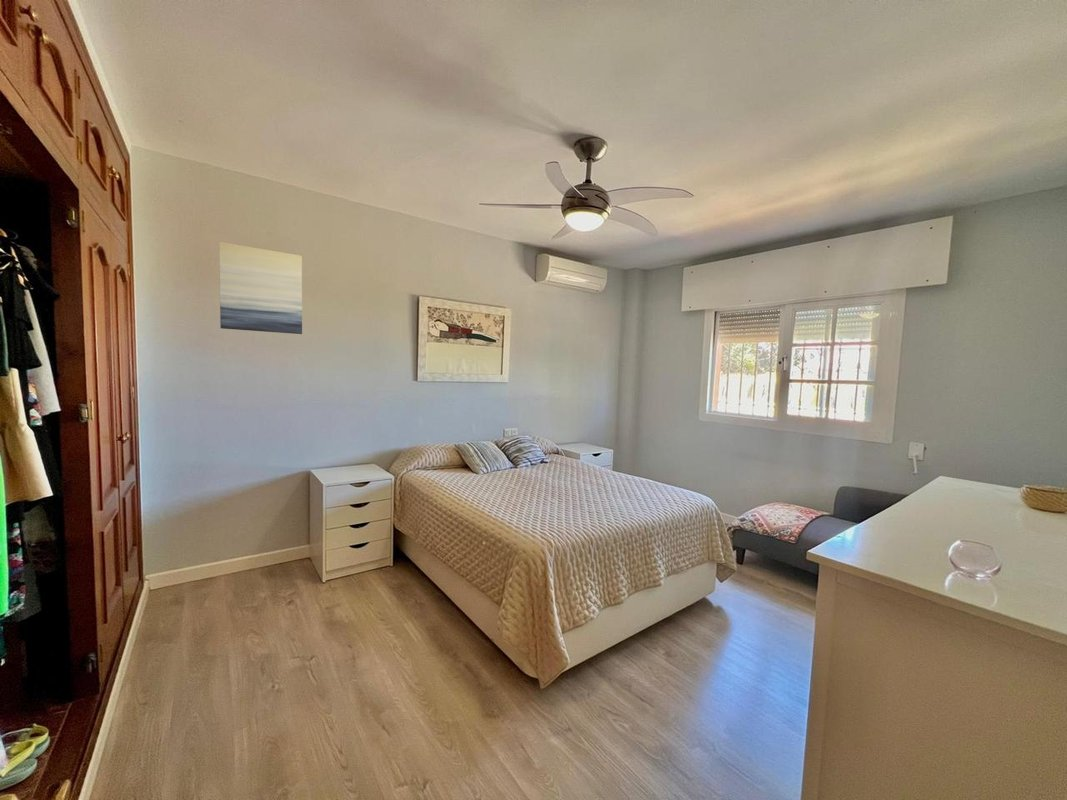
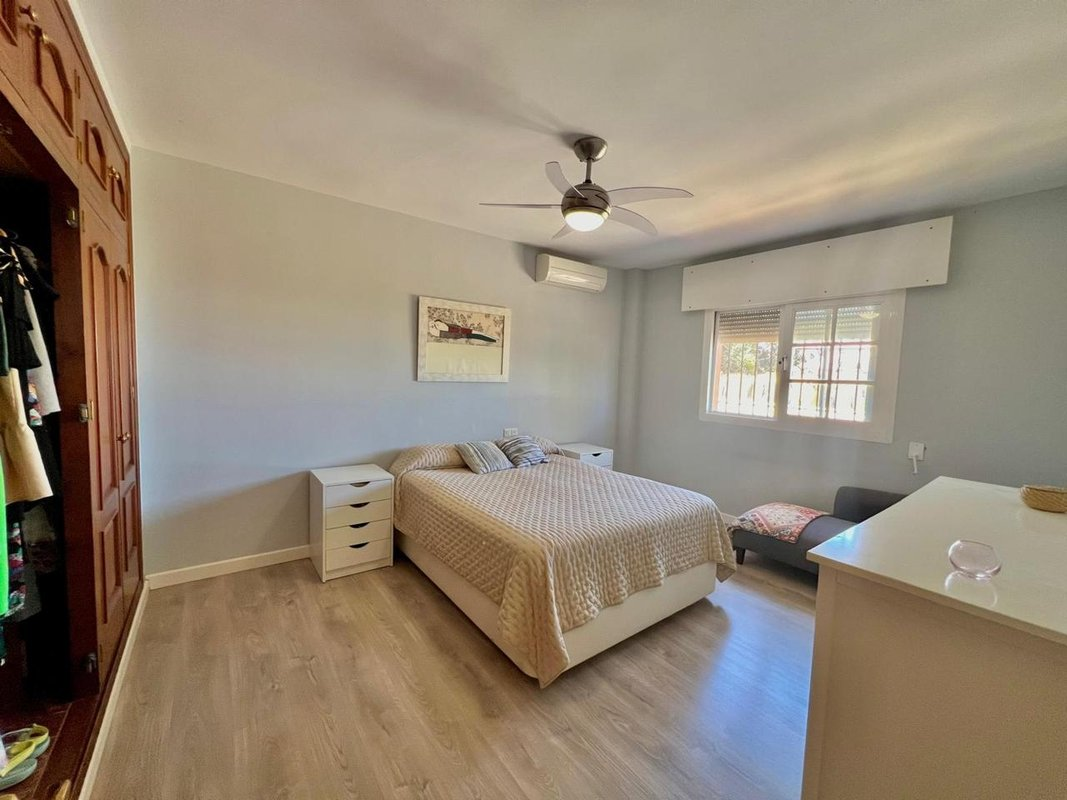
- wall art [218,241,303,335]
